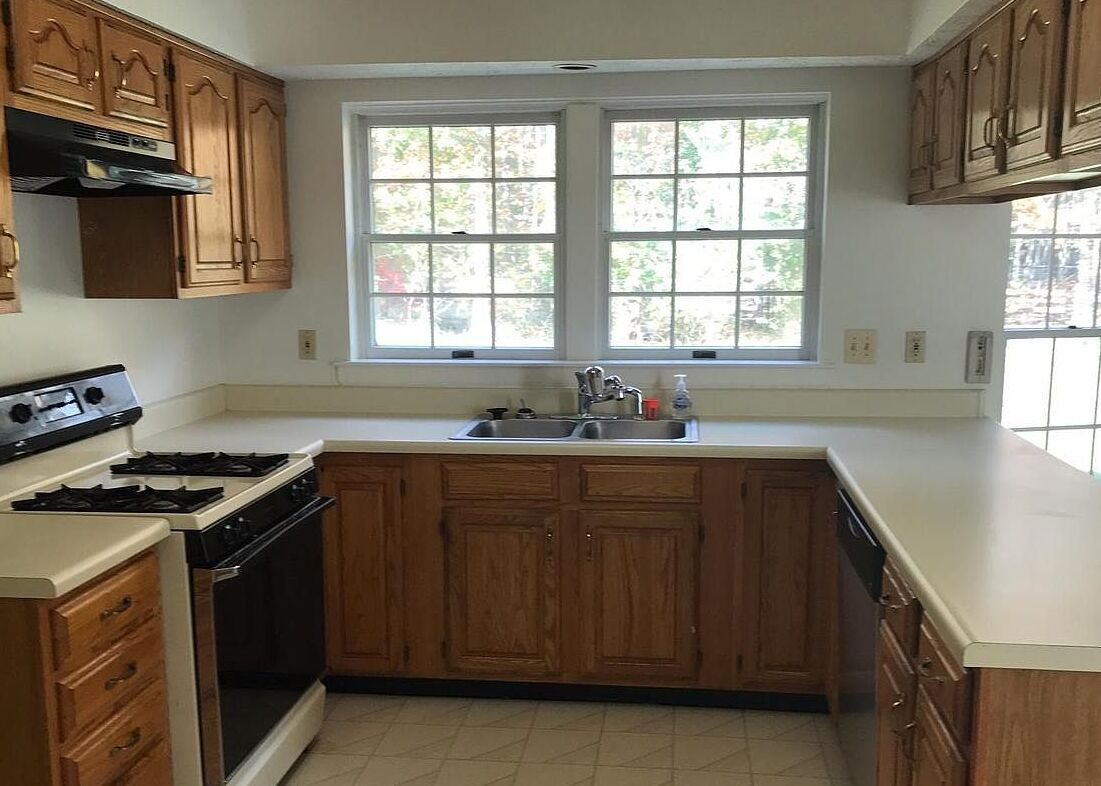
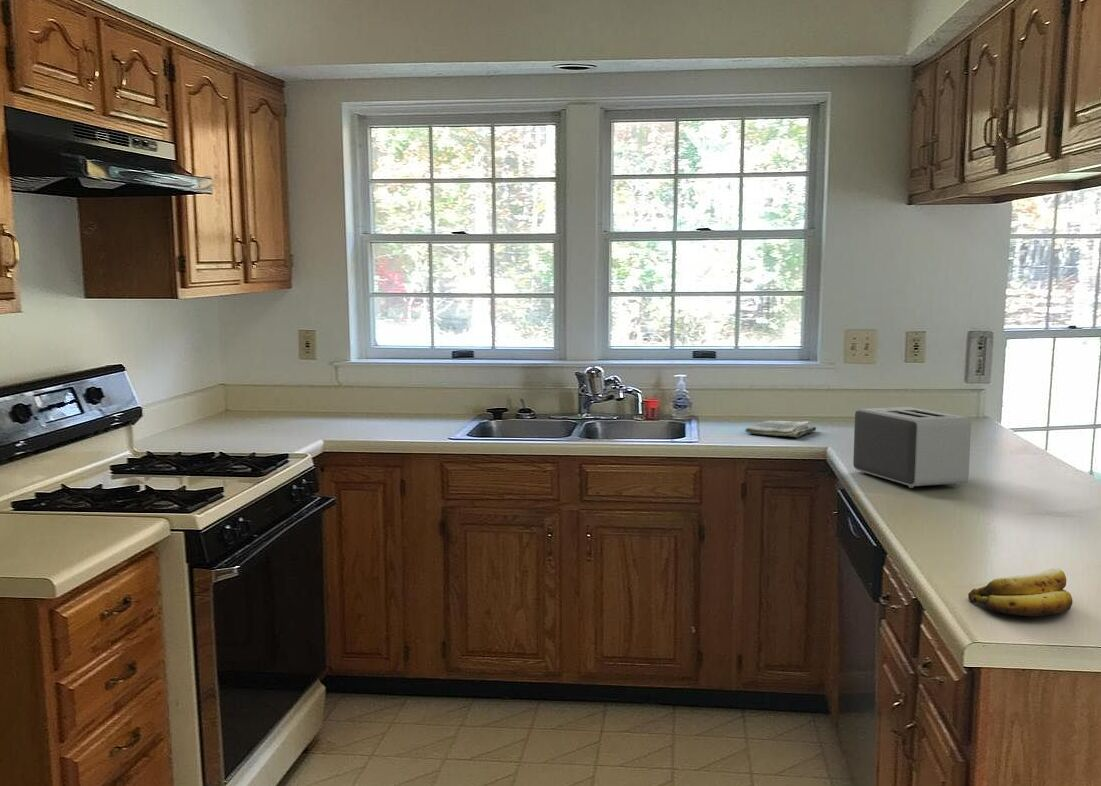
+ banana [967,567,1074,618]
+ toaster [852,406,972,489]
+ dish towel [744,420,817,438]
